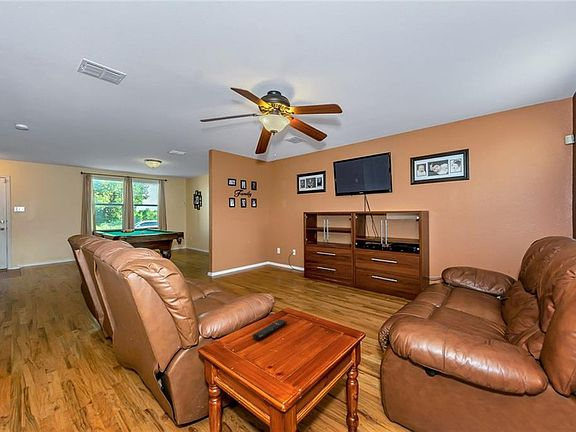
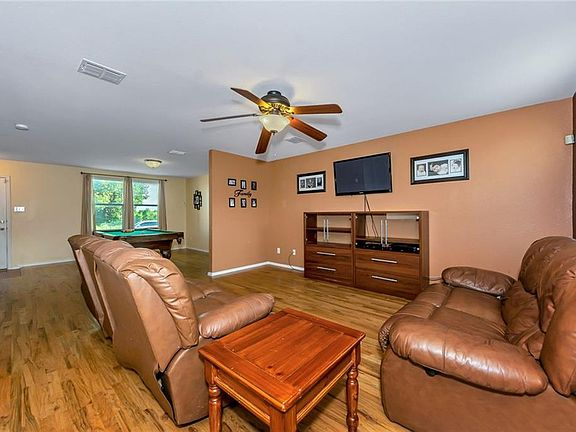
- remote control [251,318,288,341]
